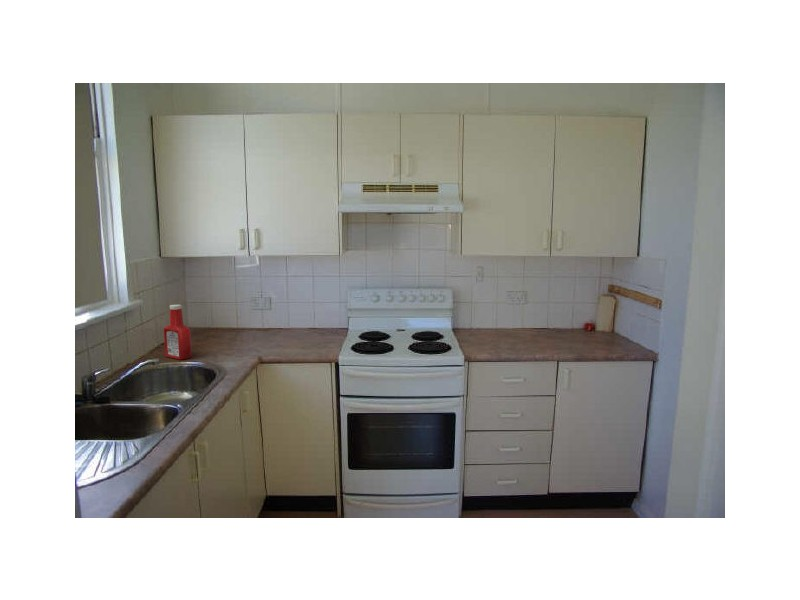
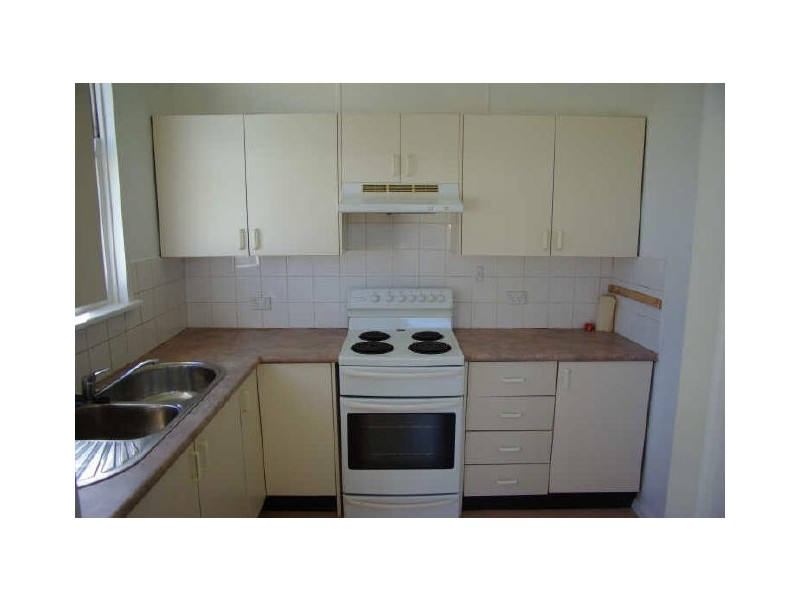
- soap bottle [163,304,193,360]
